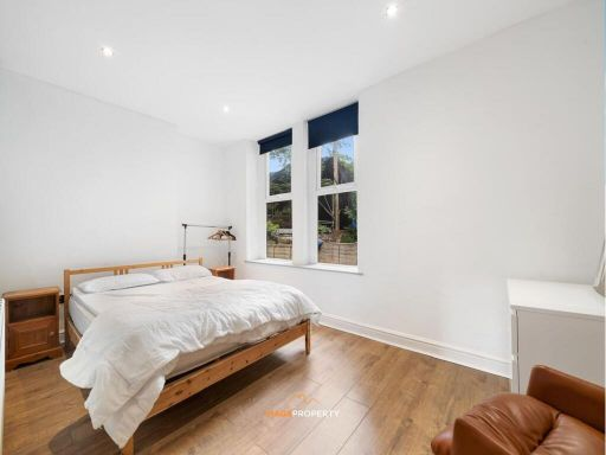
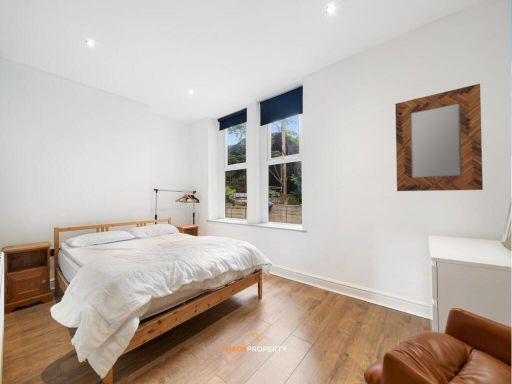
+ home mirror [394,83,484,192]
